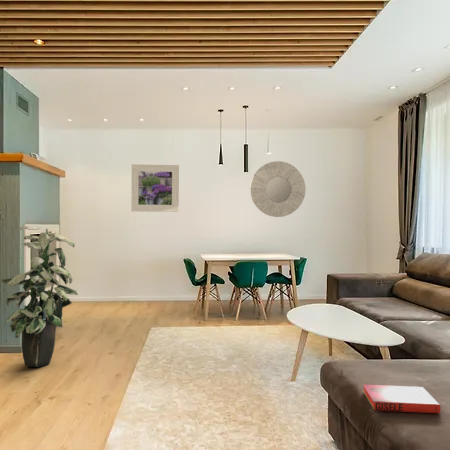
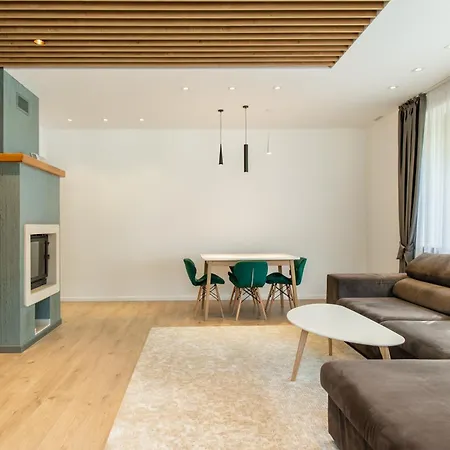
- indoor plant [0,225,79,368]
- hardback book [362,384,442,414]
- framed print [130,163,180,213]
- mirror [249,160,306,218]
